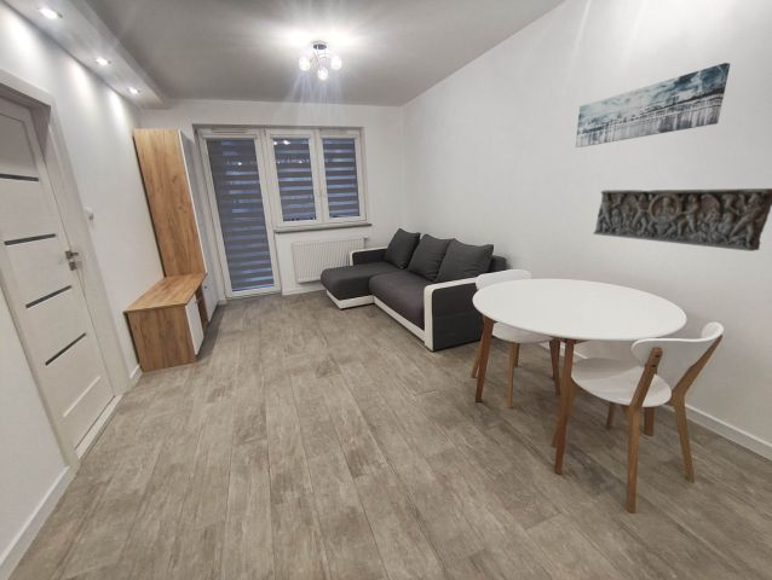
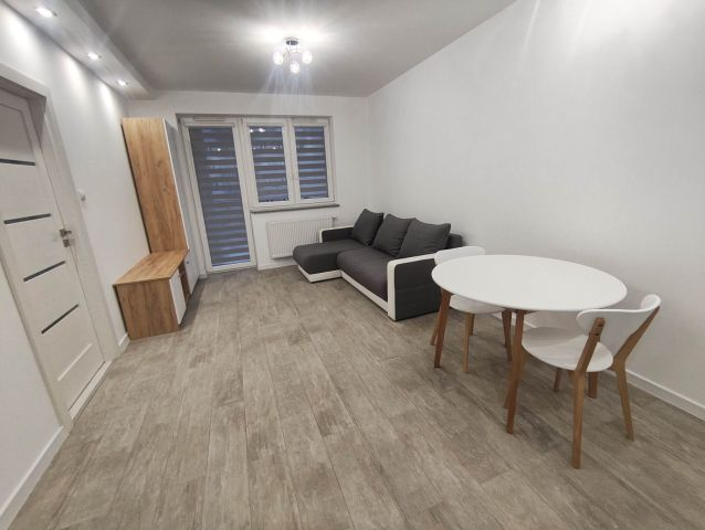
- wall art [575,62,731,149]
- wall relief [592,187,772,253]
